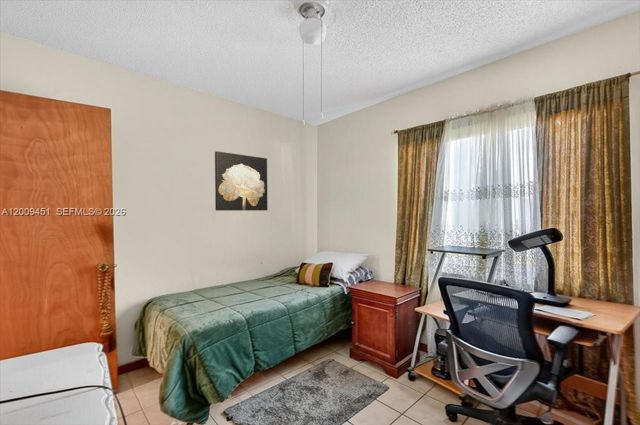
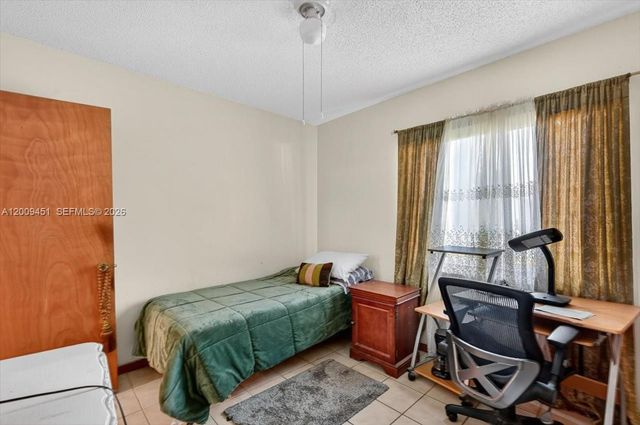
- wall art [214,150,269,212]
